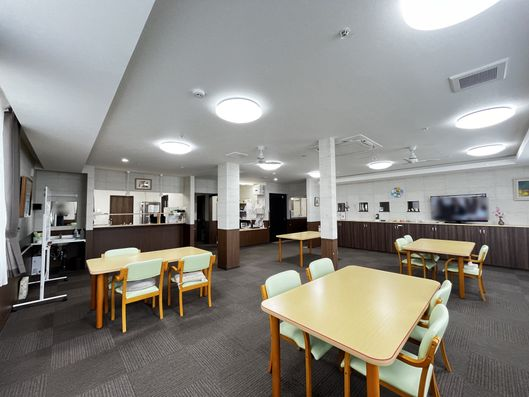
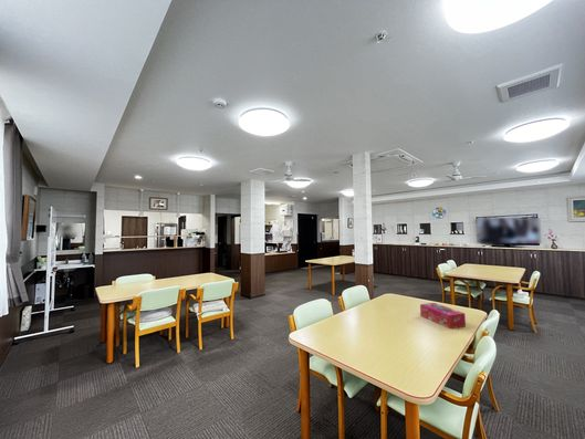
+ tissue box [419,302,467,330]
